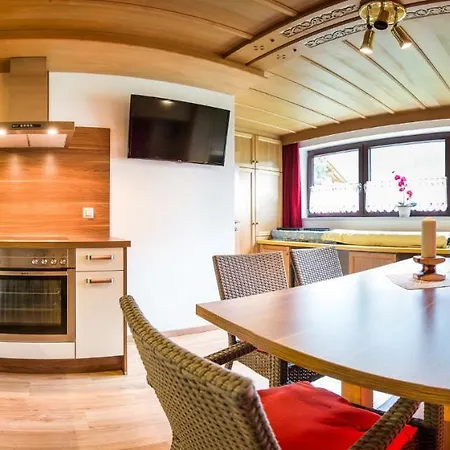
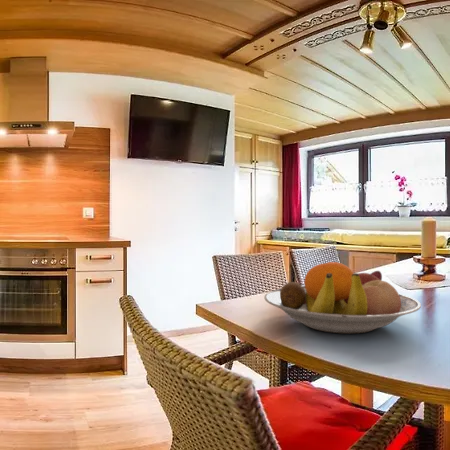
+ fruit bowl [264,261,422,334]
